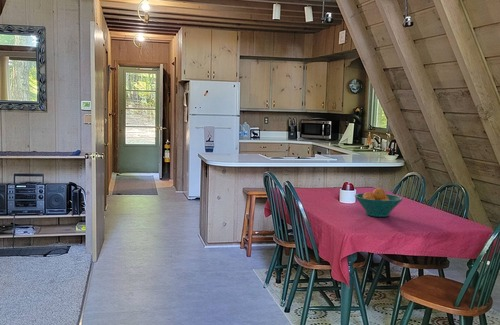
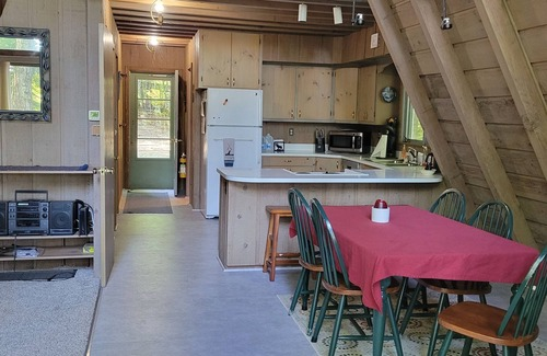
- fruit bowl [354,187,404,218]
